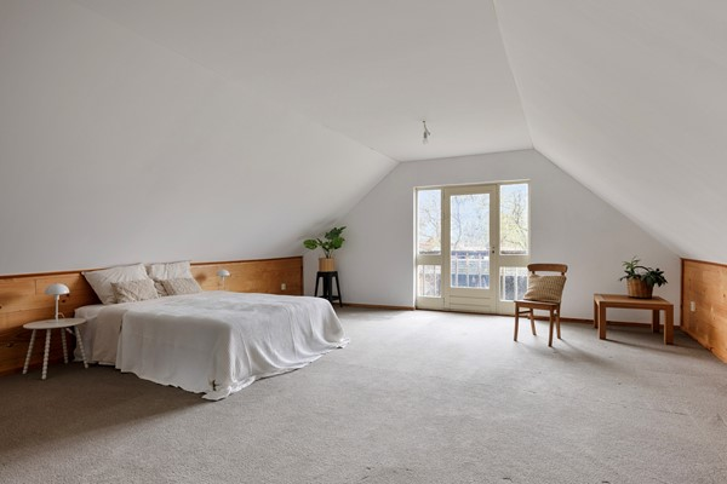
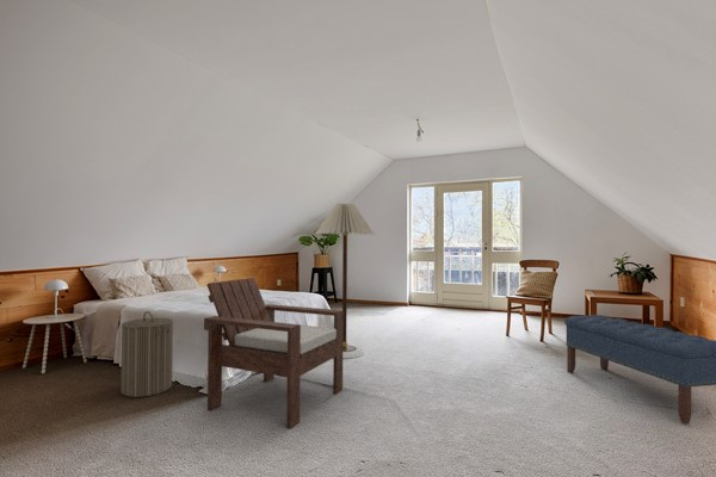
+ floor lamp [315,202,376,359]
+ bench [563,314,716,426]
+ laundry hamper [119,310,174,398]
+ chair [203,277,344,429]
